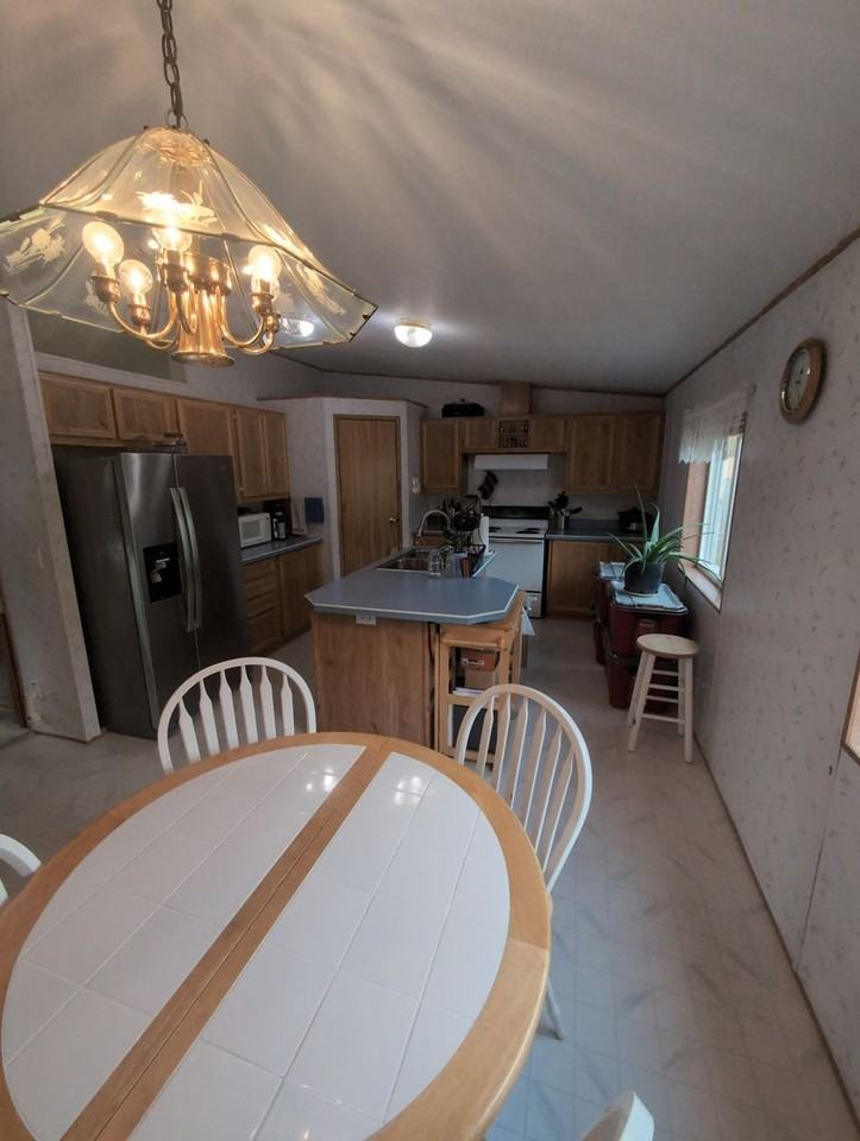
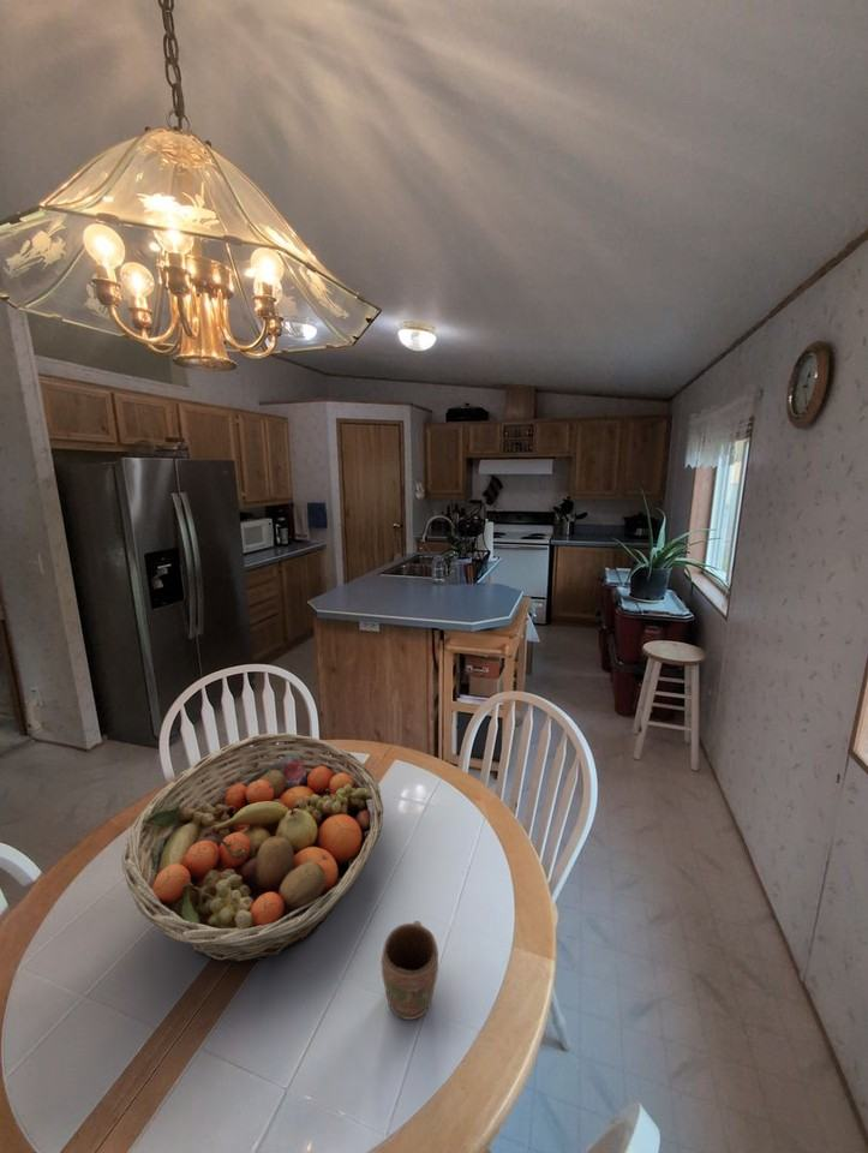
+ mug [381,920,439,1021]
+ fruit basket [121,733,384,963]
